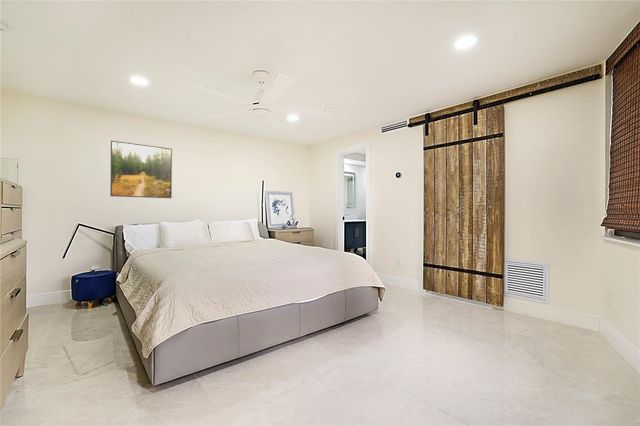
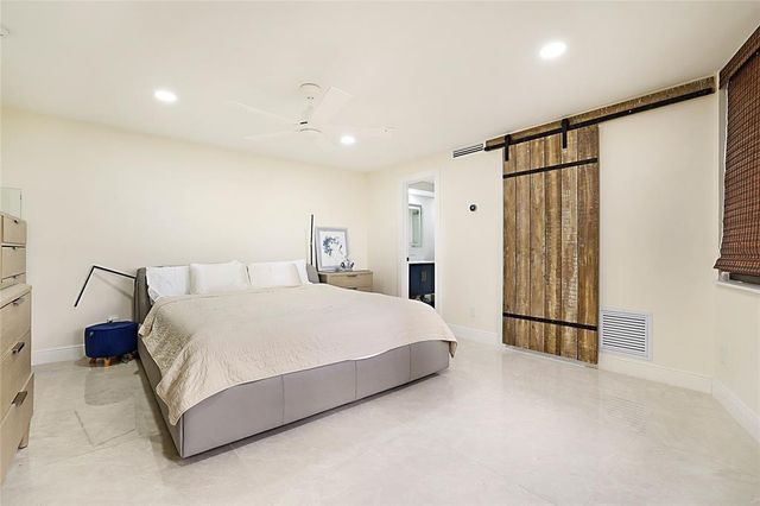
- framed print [109,140,173,199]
